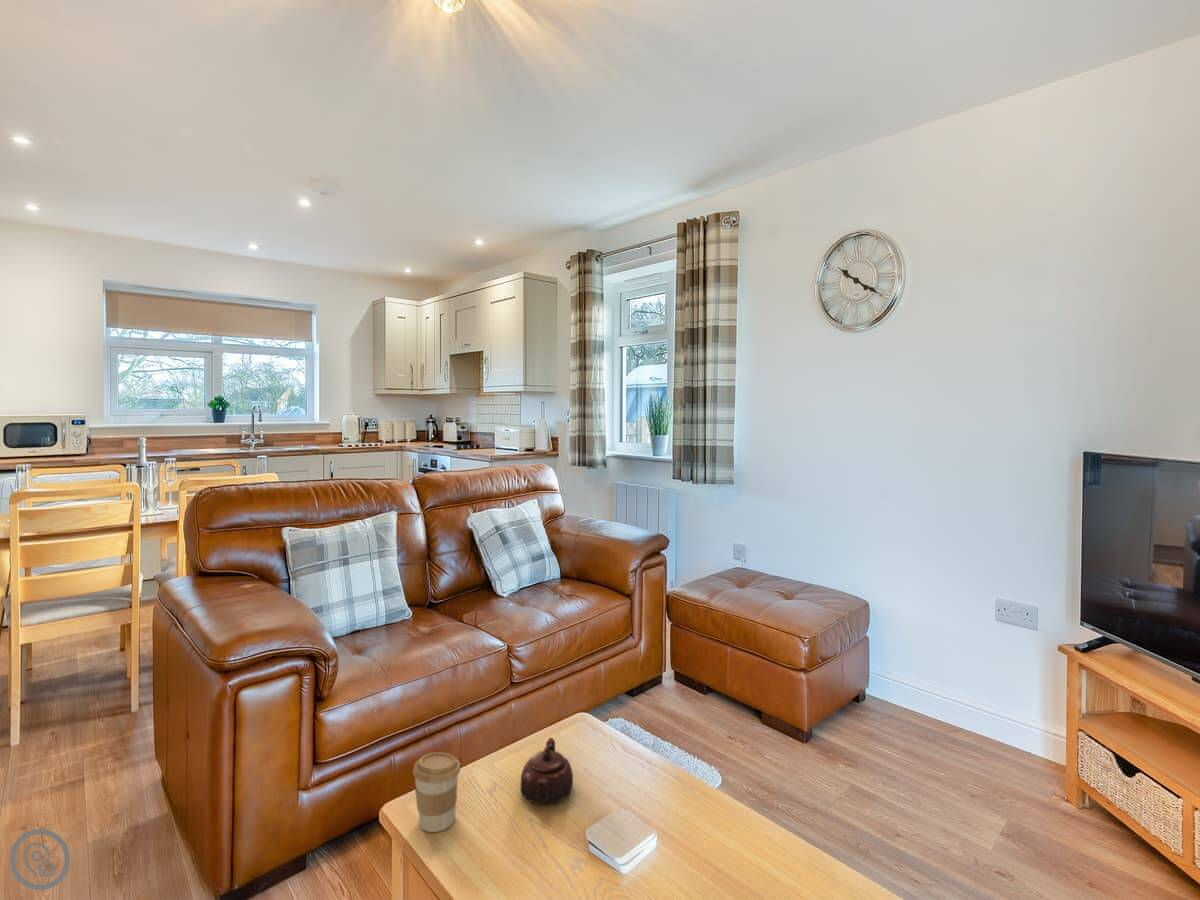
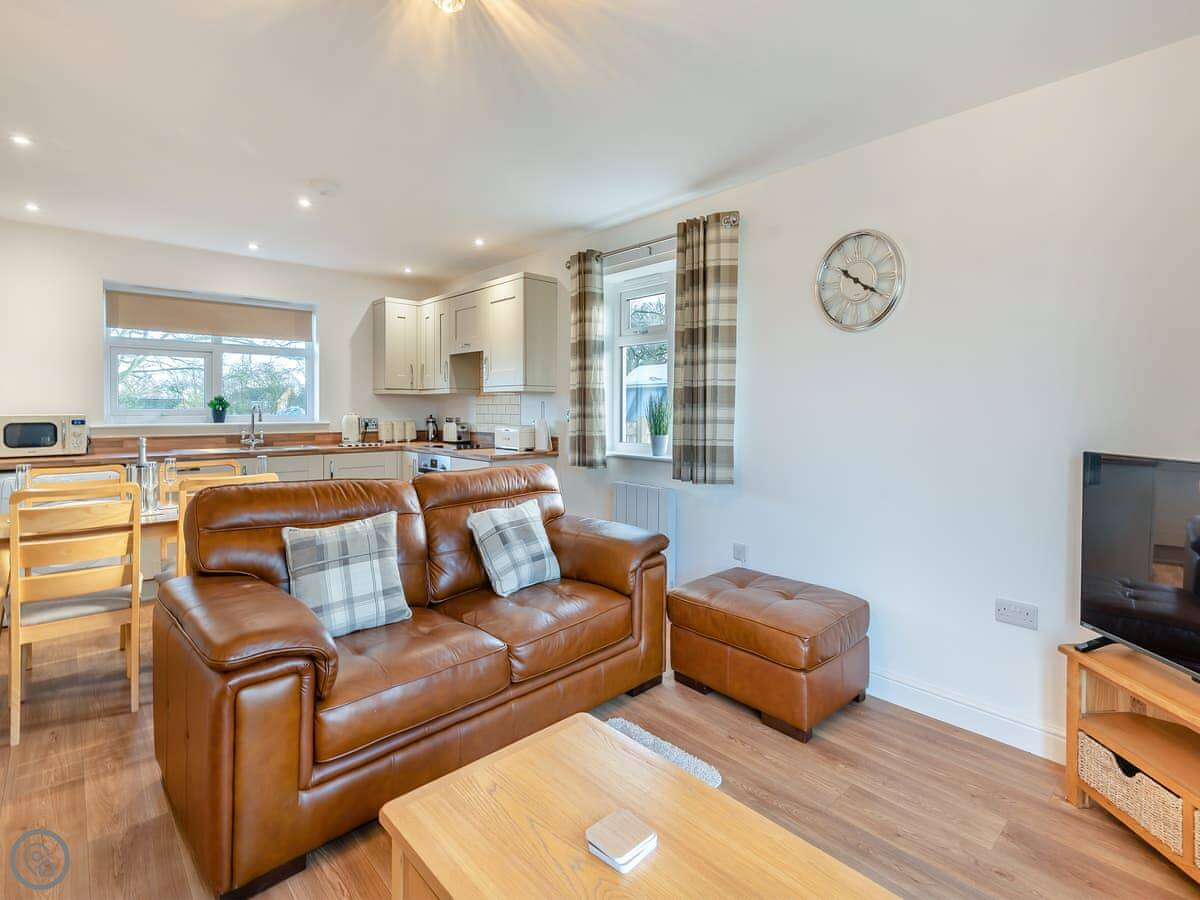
- coffee cup [412,751,461,833]
- teapot [519,737,574,805]
